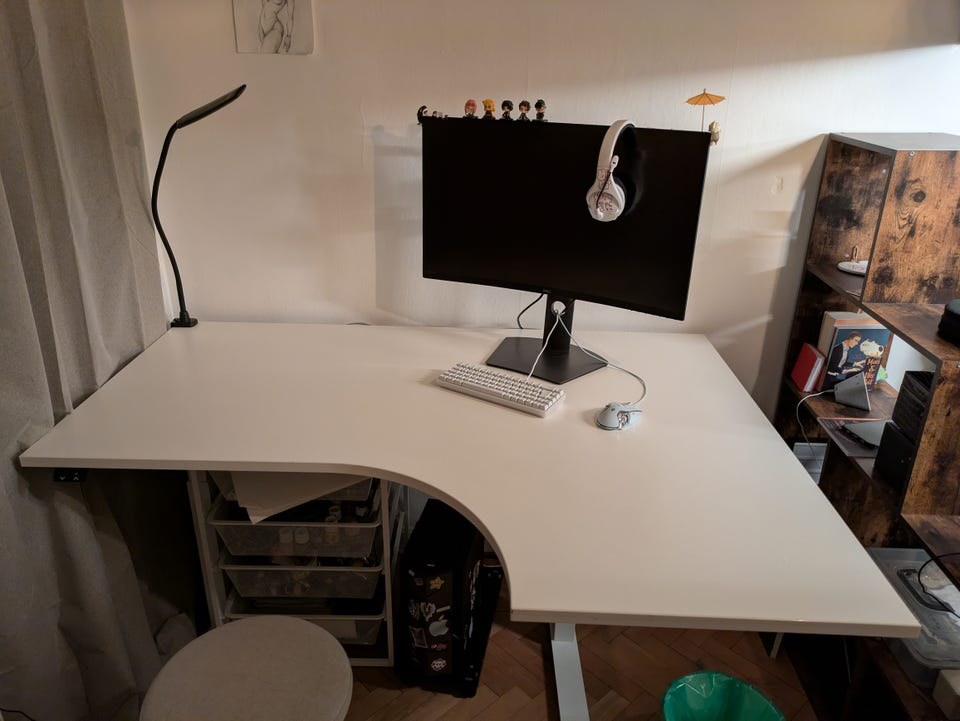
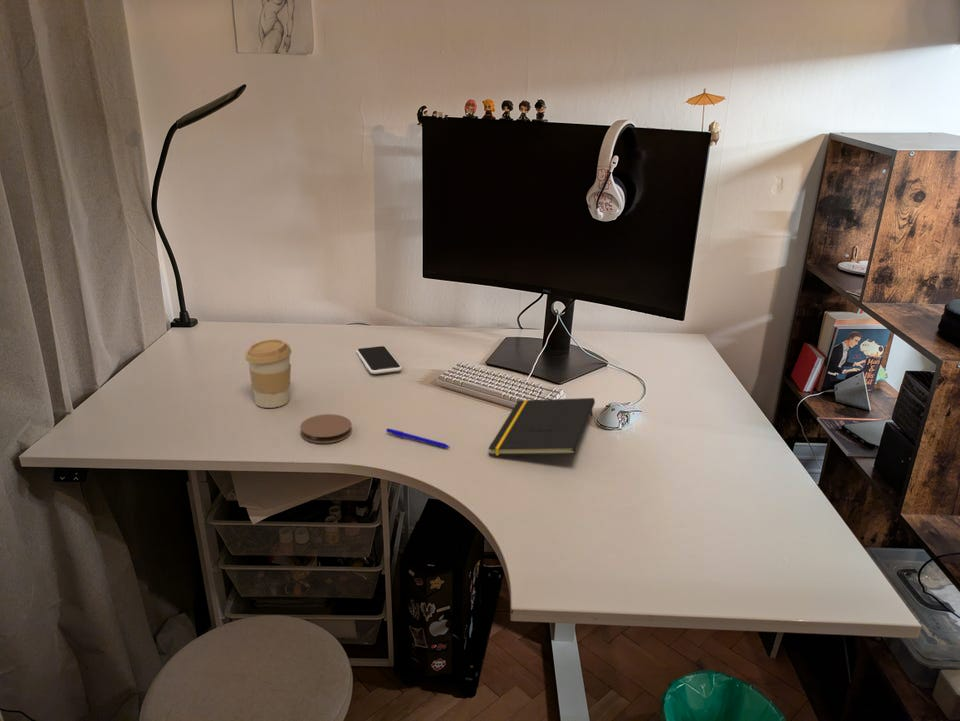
+ pen [385,427,451,449]
+ coaster [299,413,353,444]
+ smartphone [355,345,403,375]
+ notepad [487,397,596,456]
+ coffee cup [245,338,292,409]
